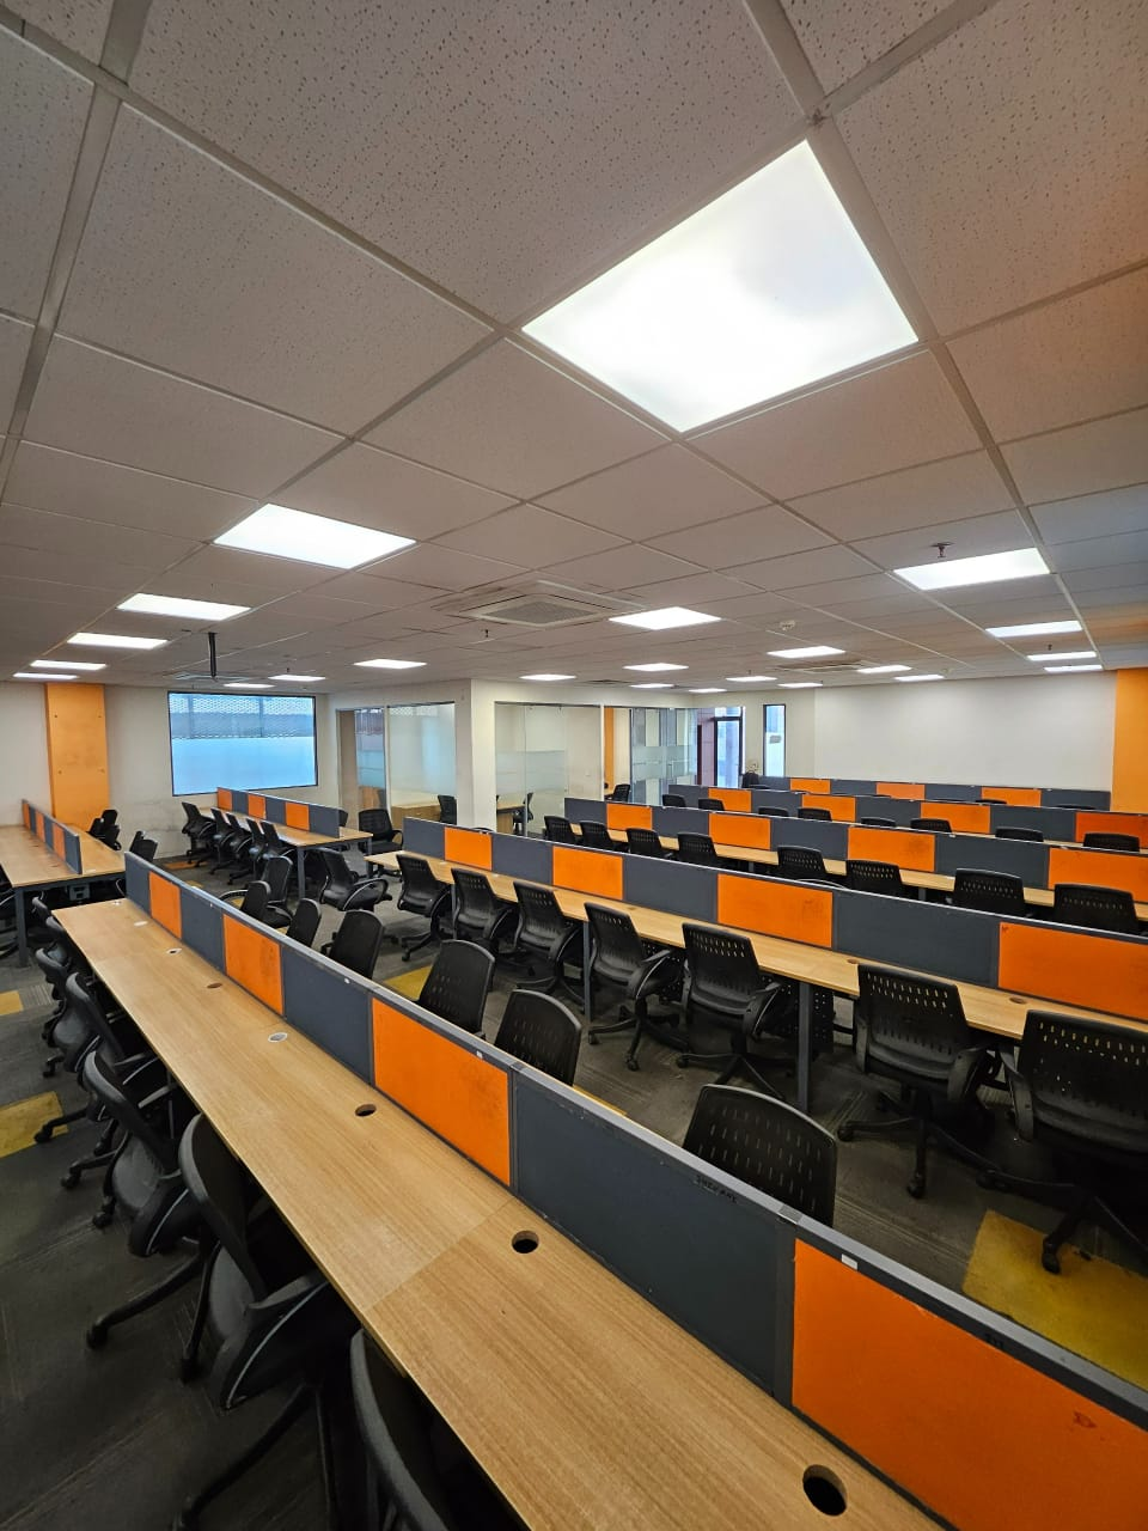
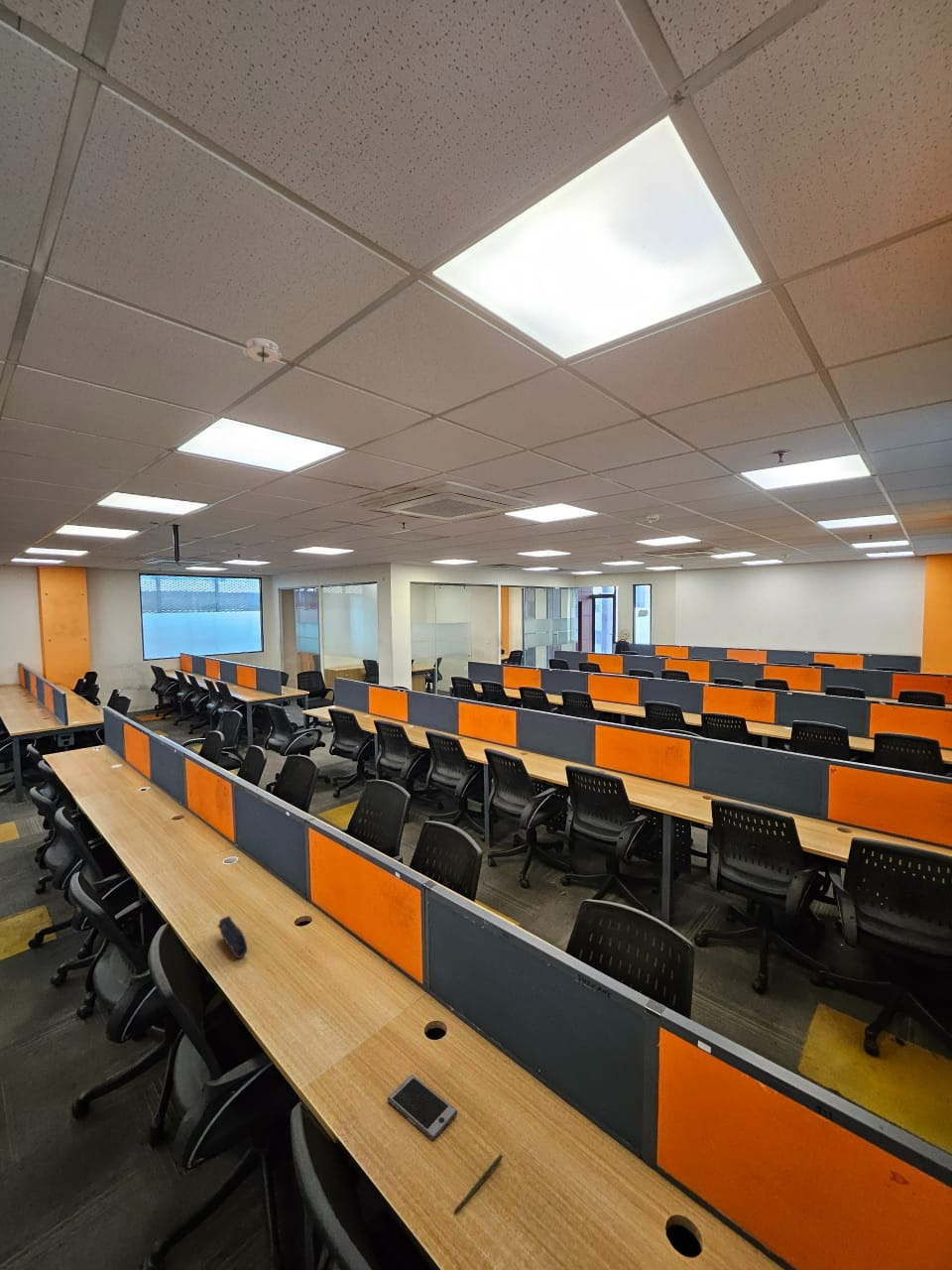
+ smoke detector [242,337,283,363]
+ smartphone [387,1074,458,1142]
+ pen [453,1154,505,1215]
+ pencil case [216,915,248,959]
